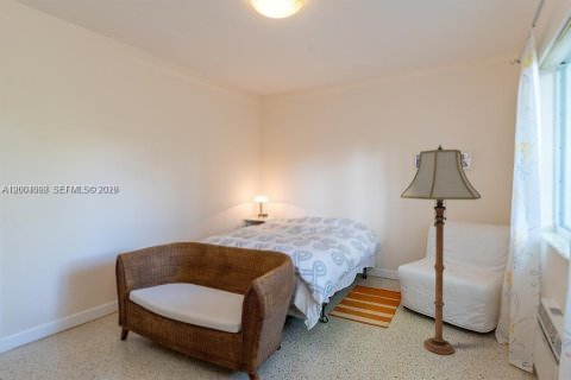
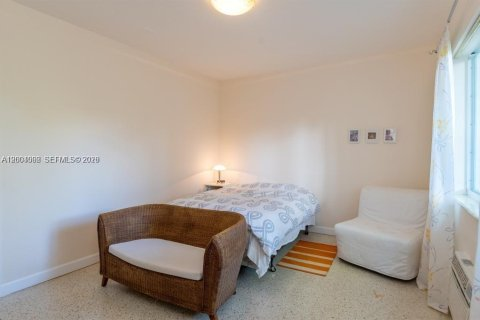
- floor lamp [400,144,482,356]
